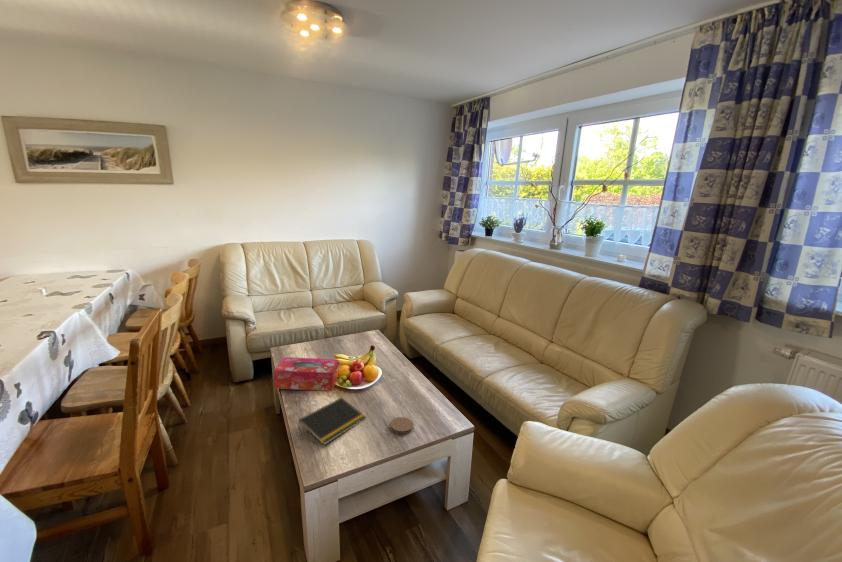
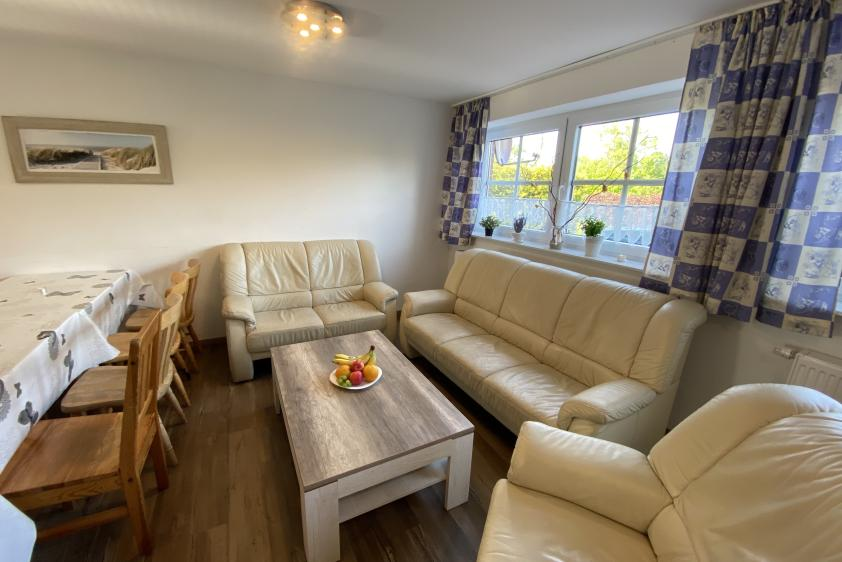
- notepad [297,396,367,446]
- coaster [389,416,414,435]
- tissue box [273,356,340,392]
